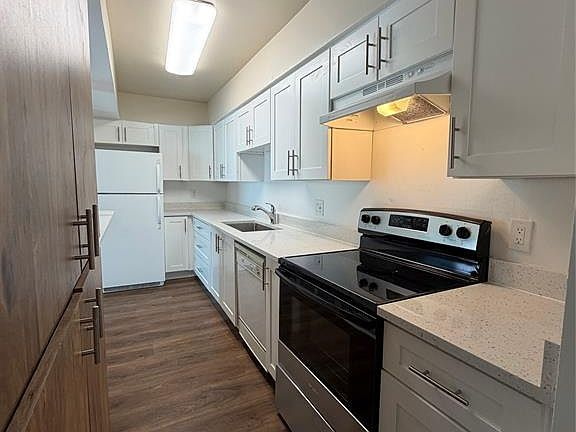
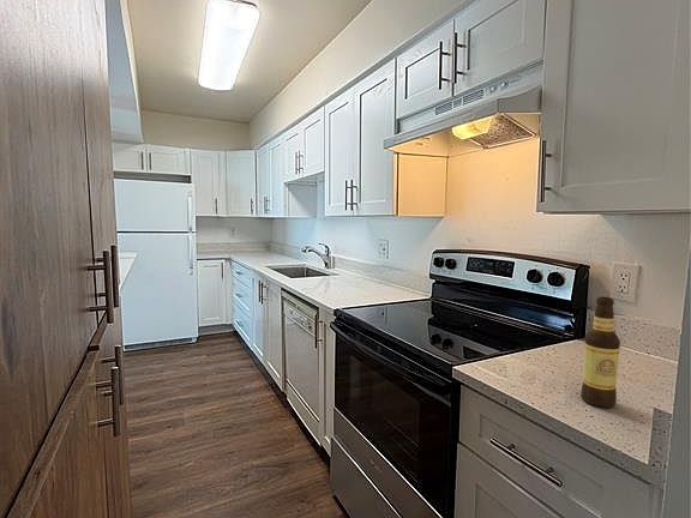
+ bottle [579,296,621,409]
